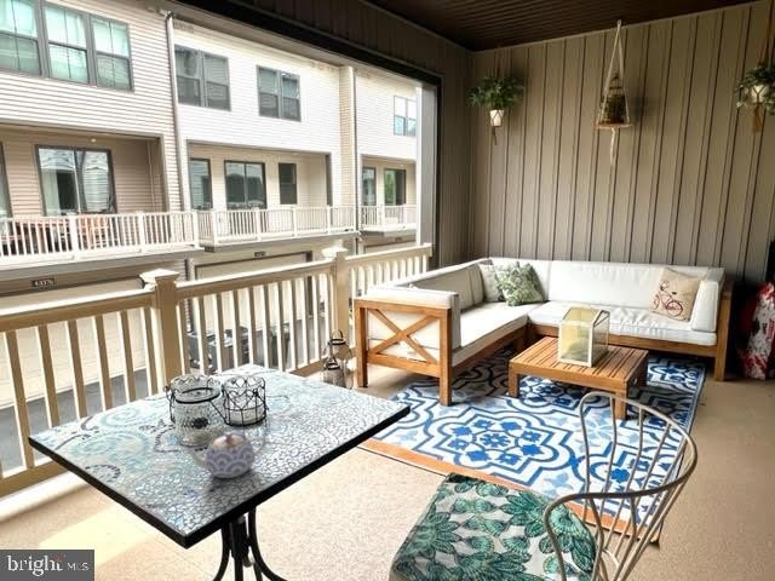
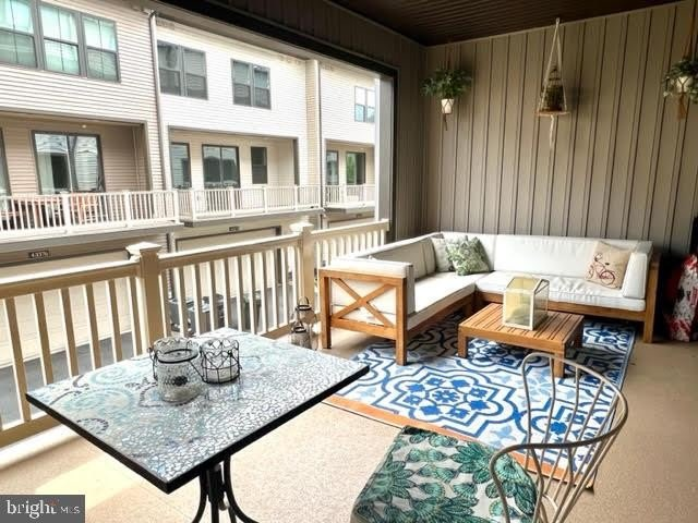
- teapot [183,431,268,479]
